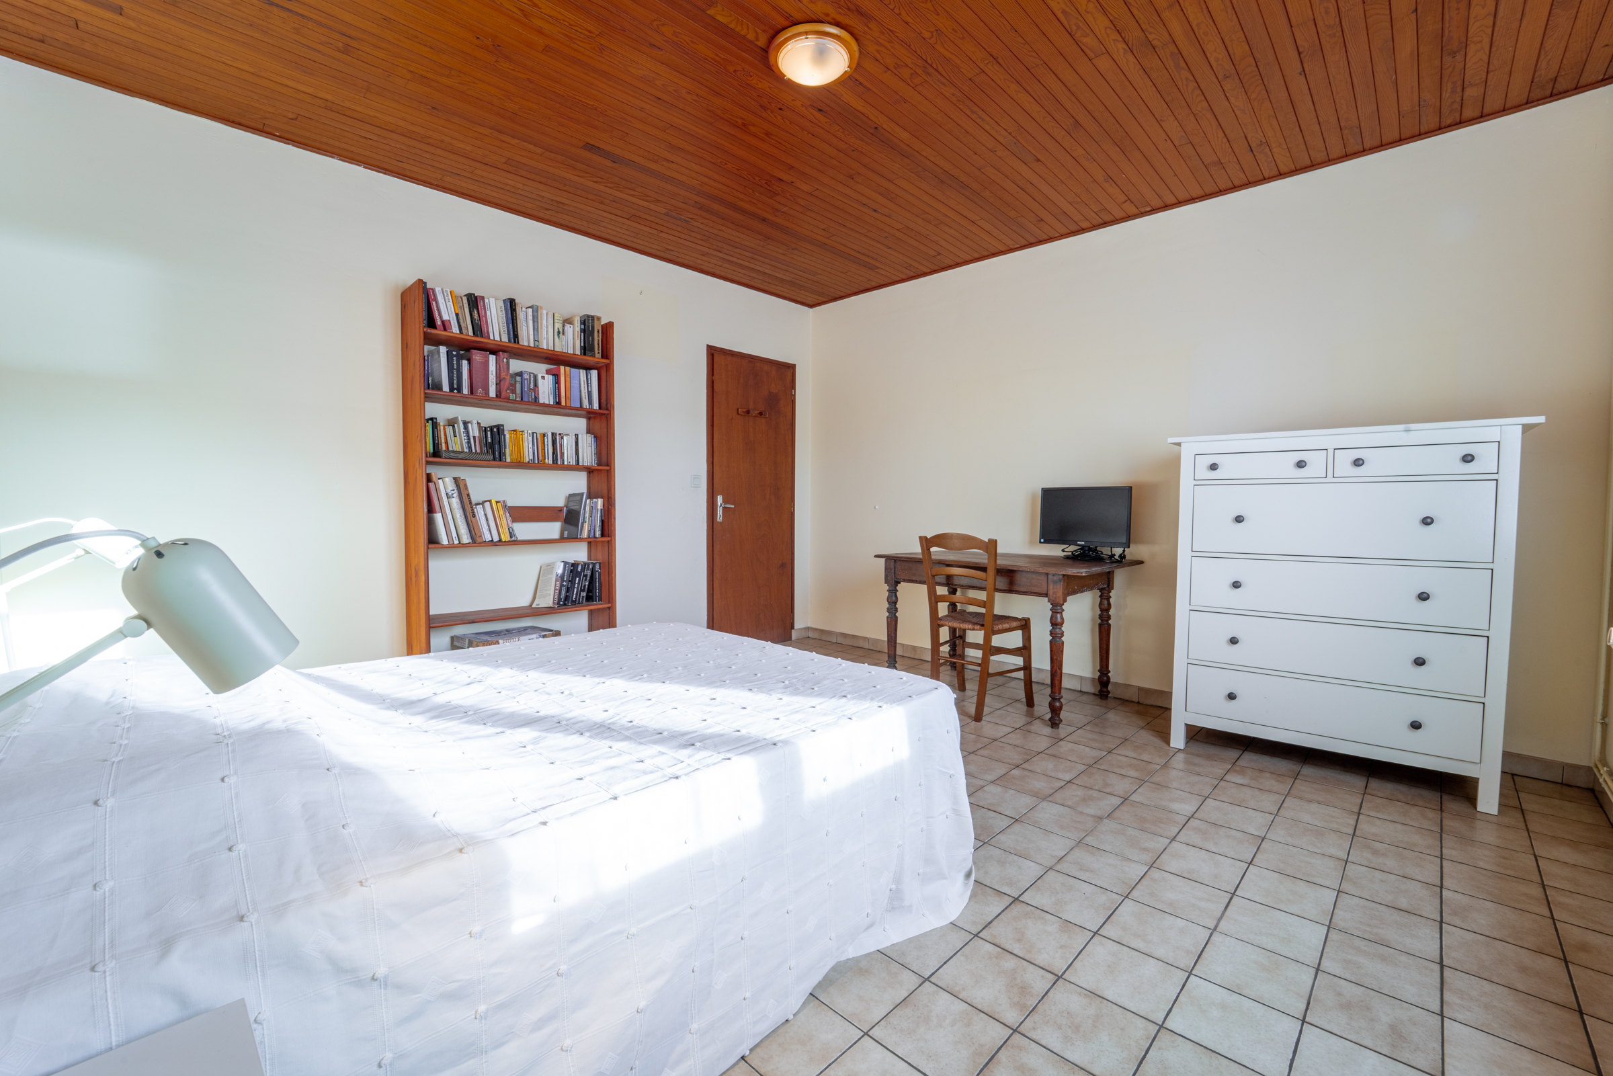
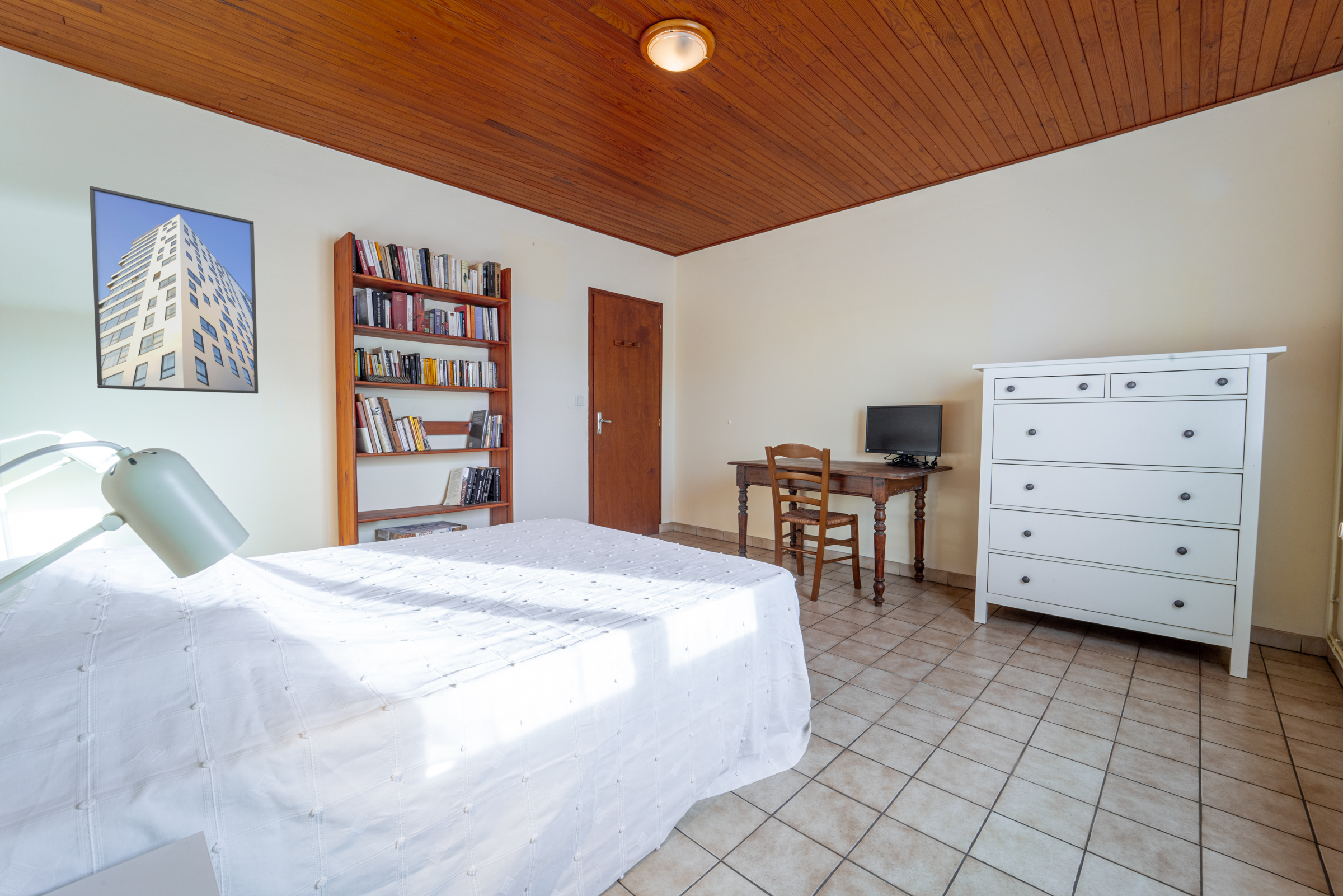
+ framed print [89,185,259,394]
